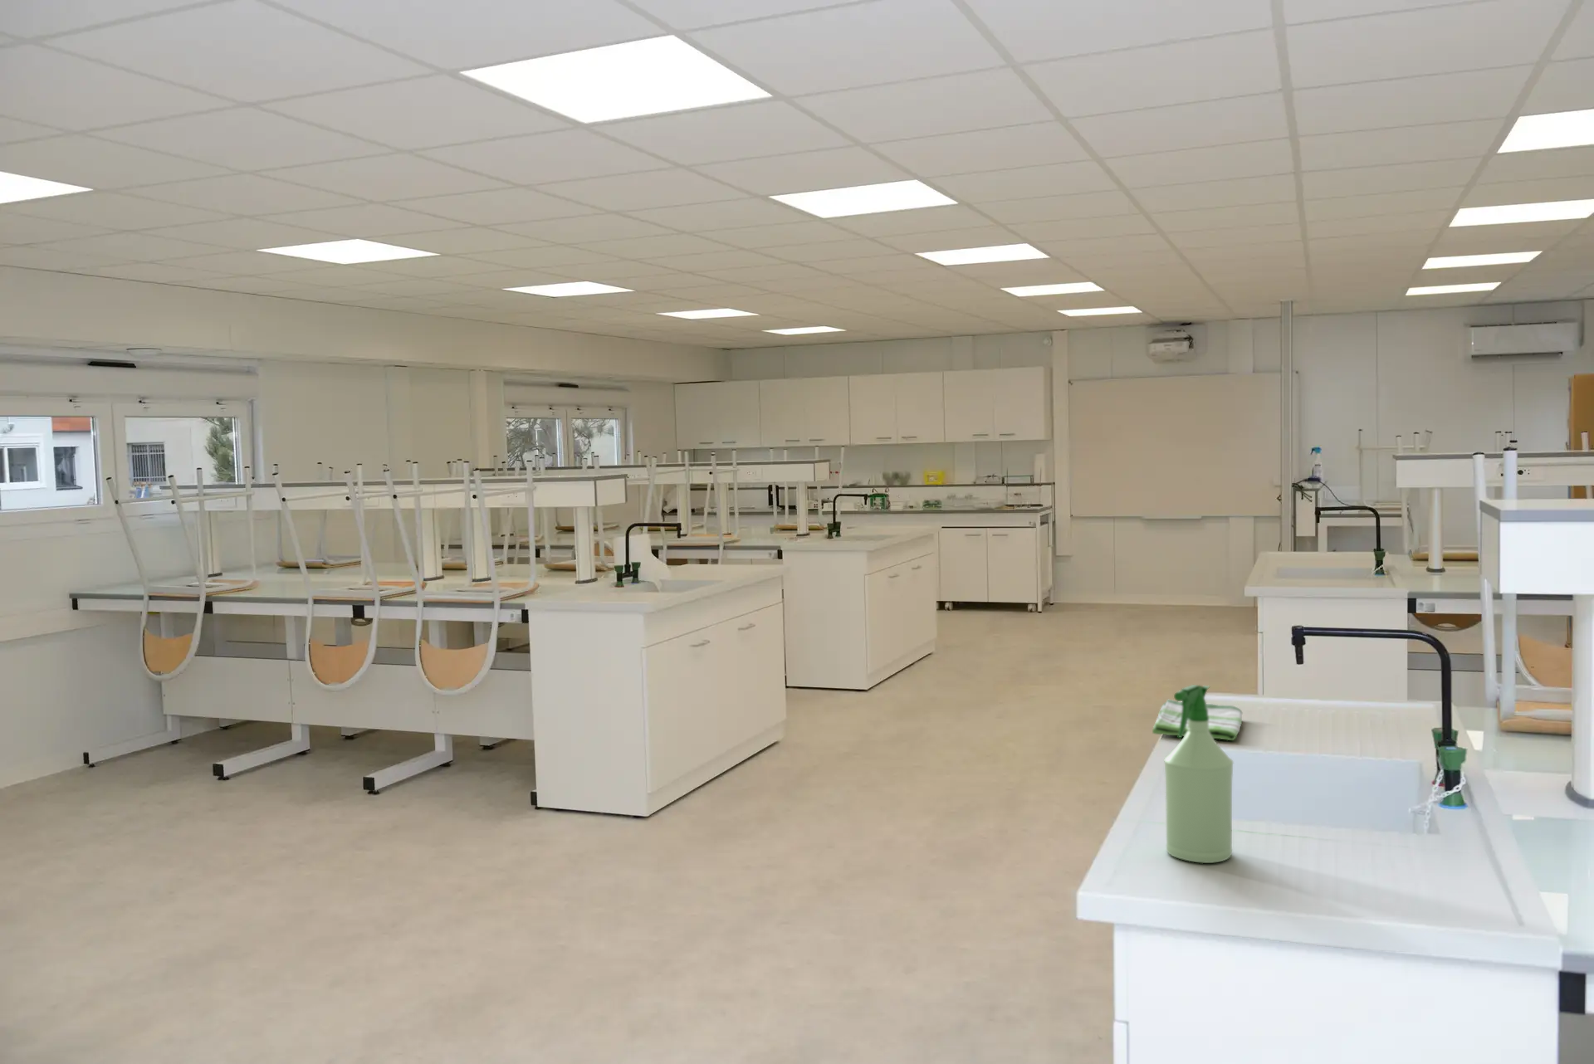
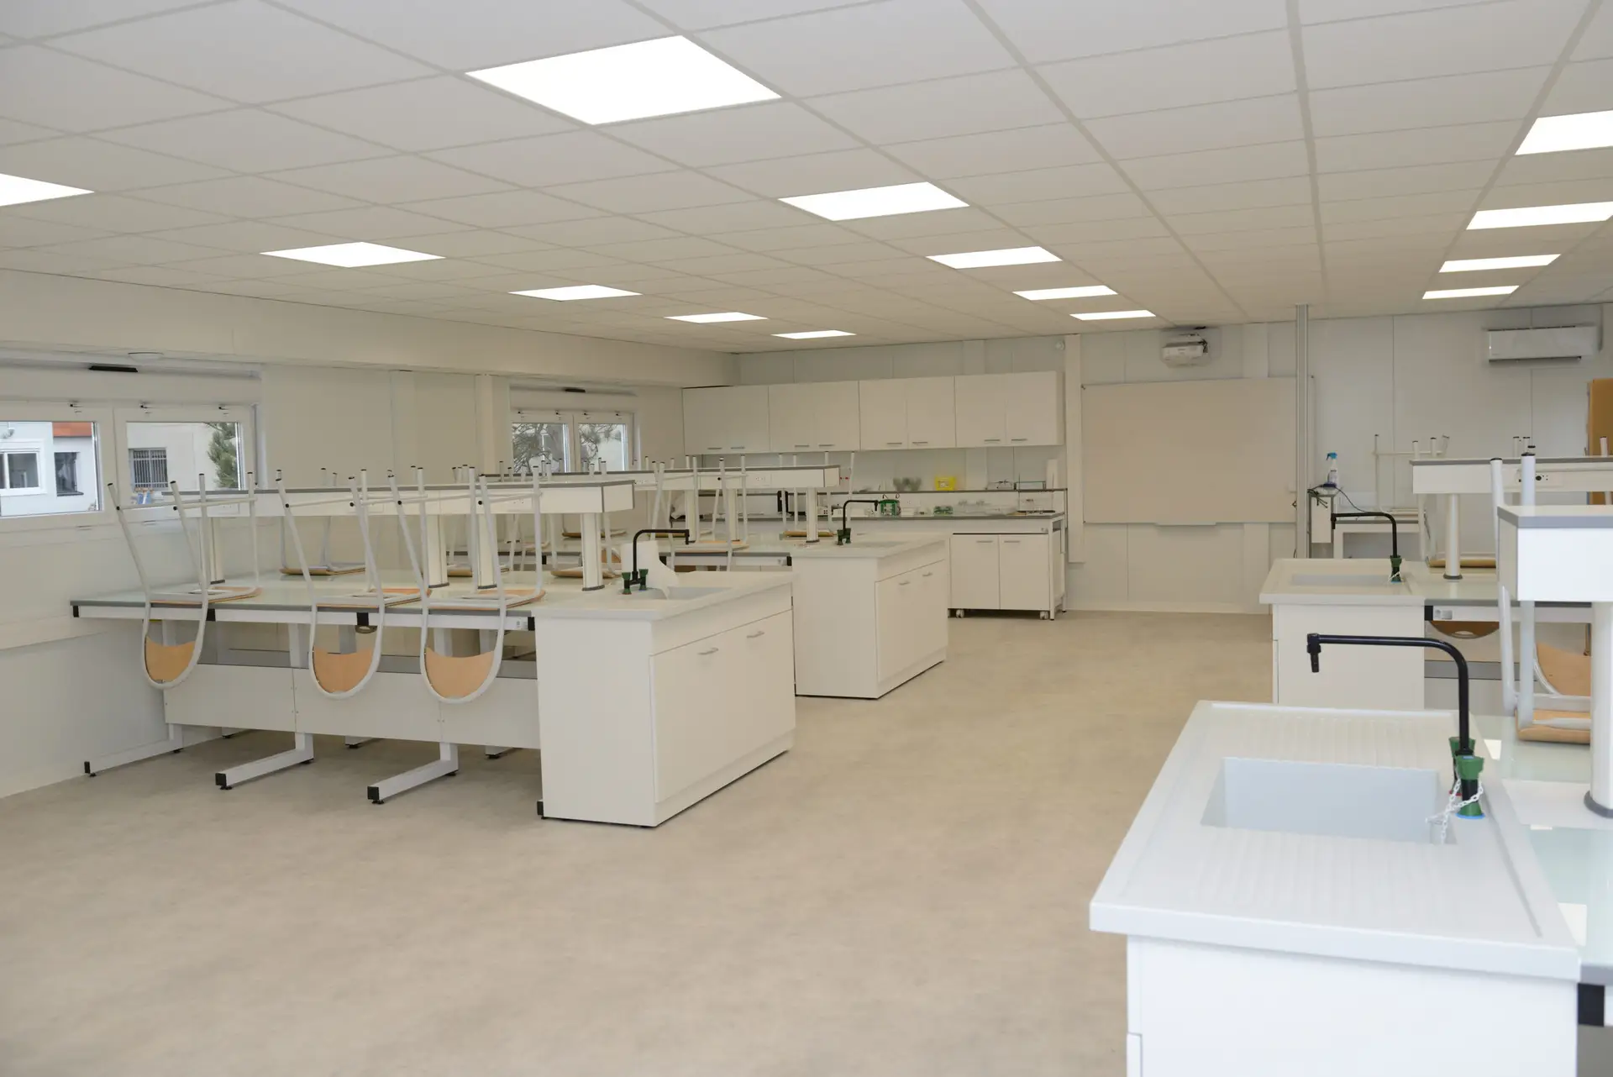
- spray bottle [1163,684,1234,864]
- dish towel [1151,698,1242,741]
